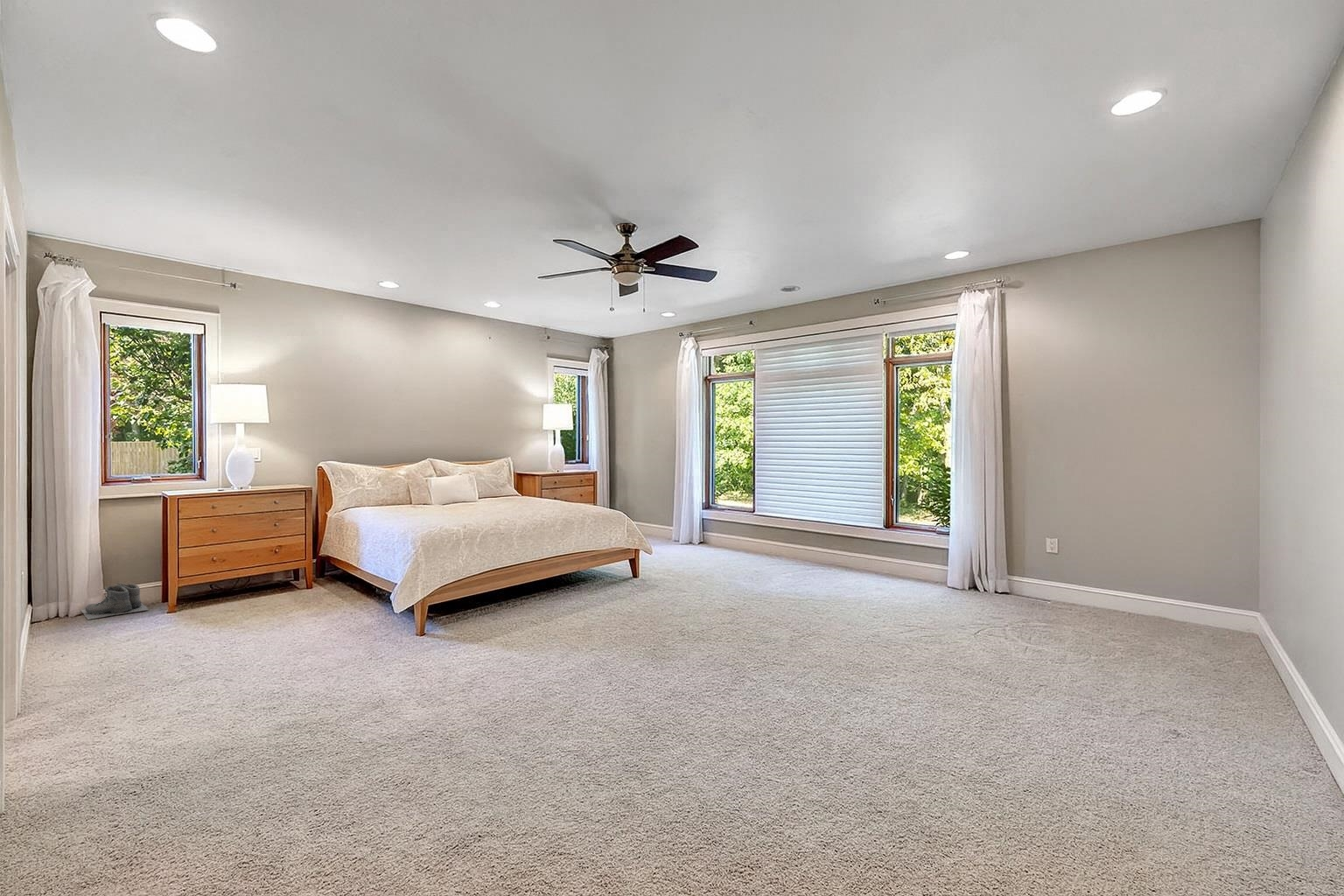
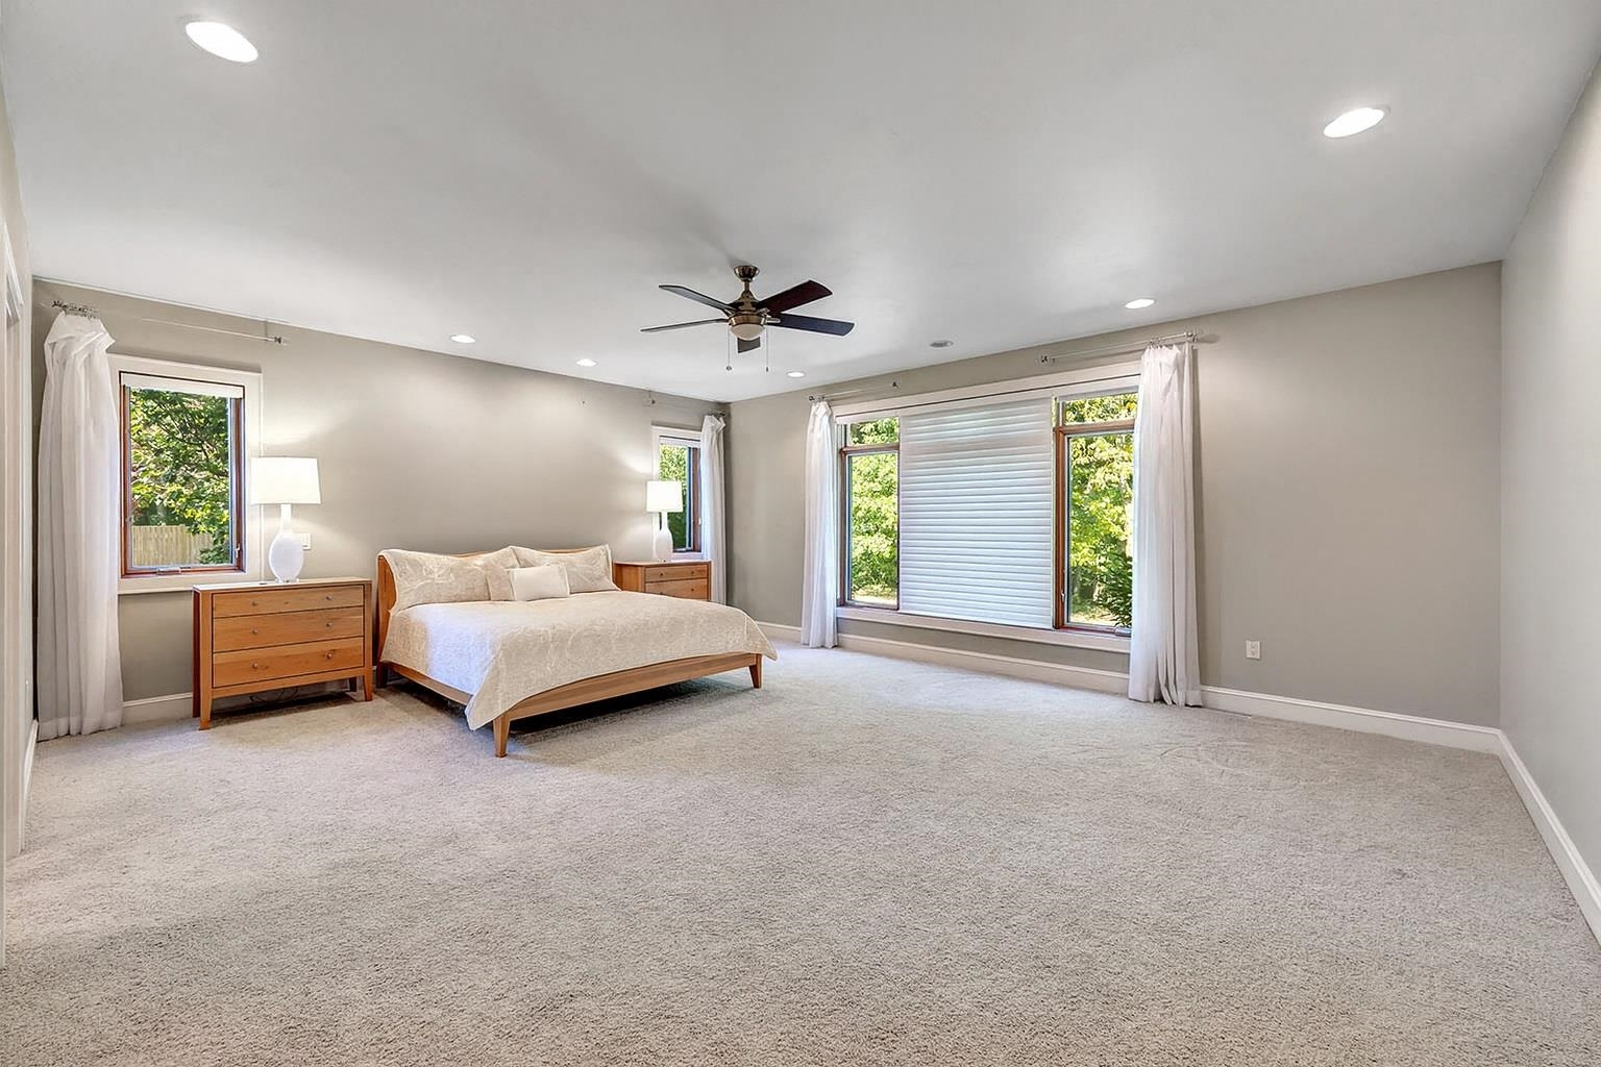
- boots [80,582,150,620]
